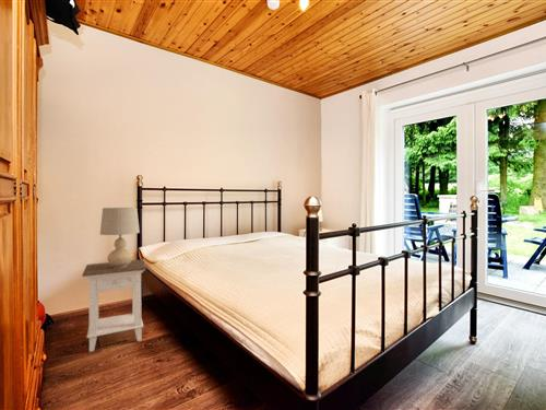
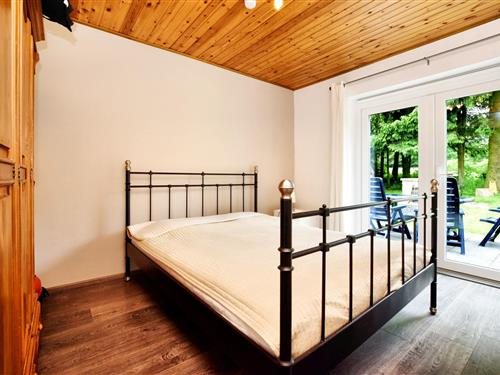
- nightstand [81,258,147,353]
- table lamp [99,207,141,268]
